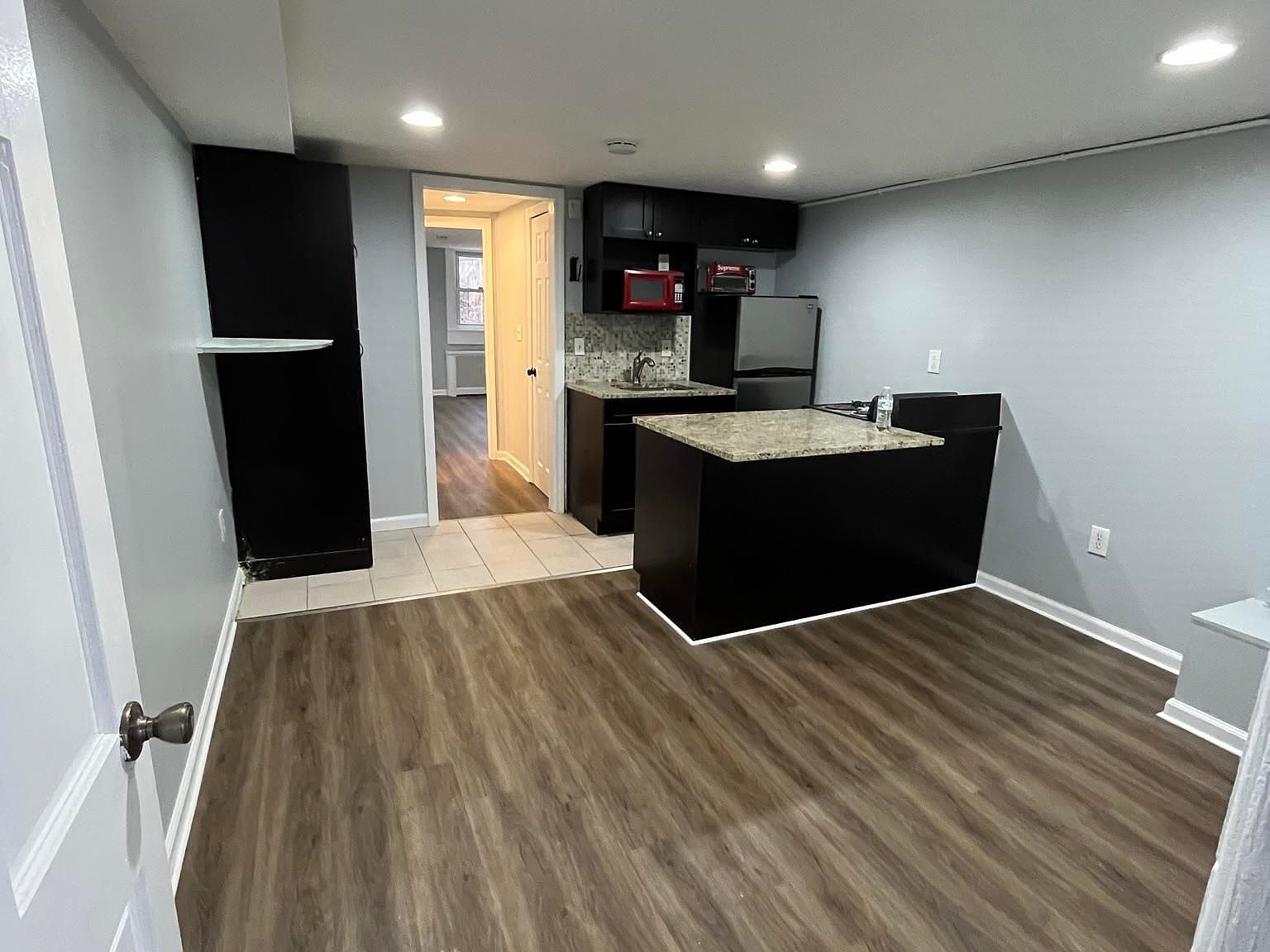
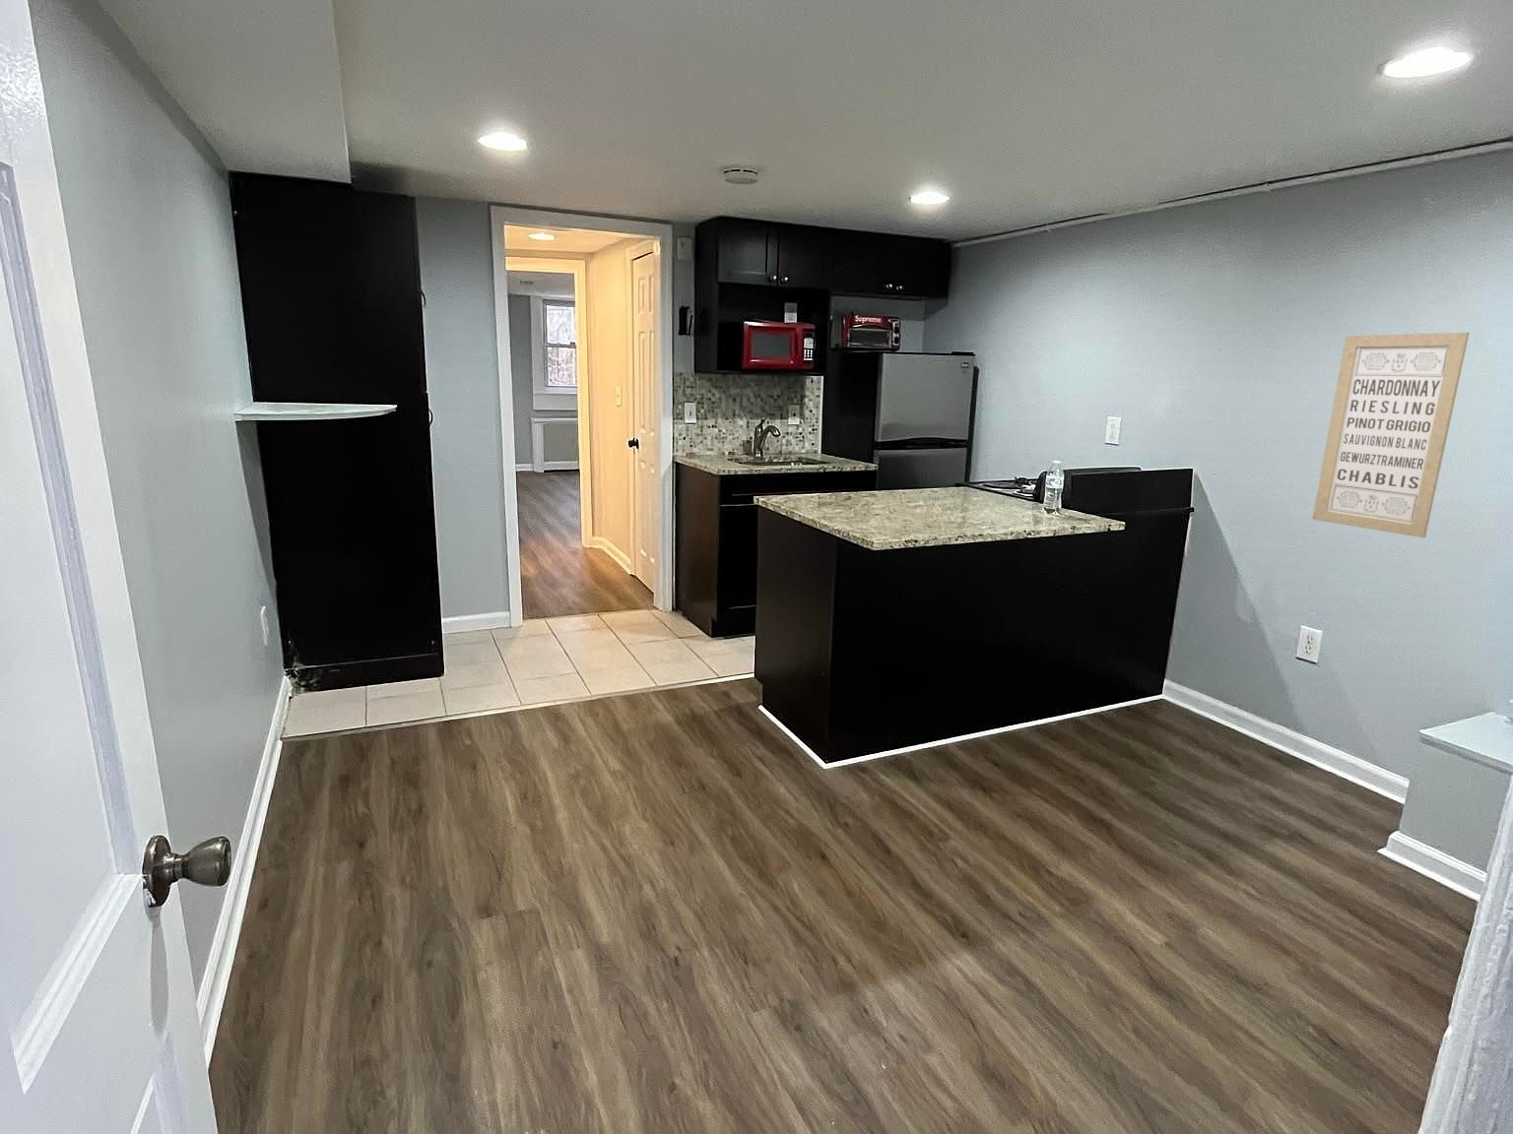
+ wall art [1312,331,1470,538]
